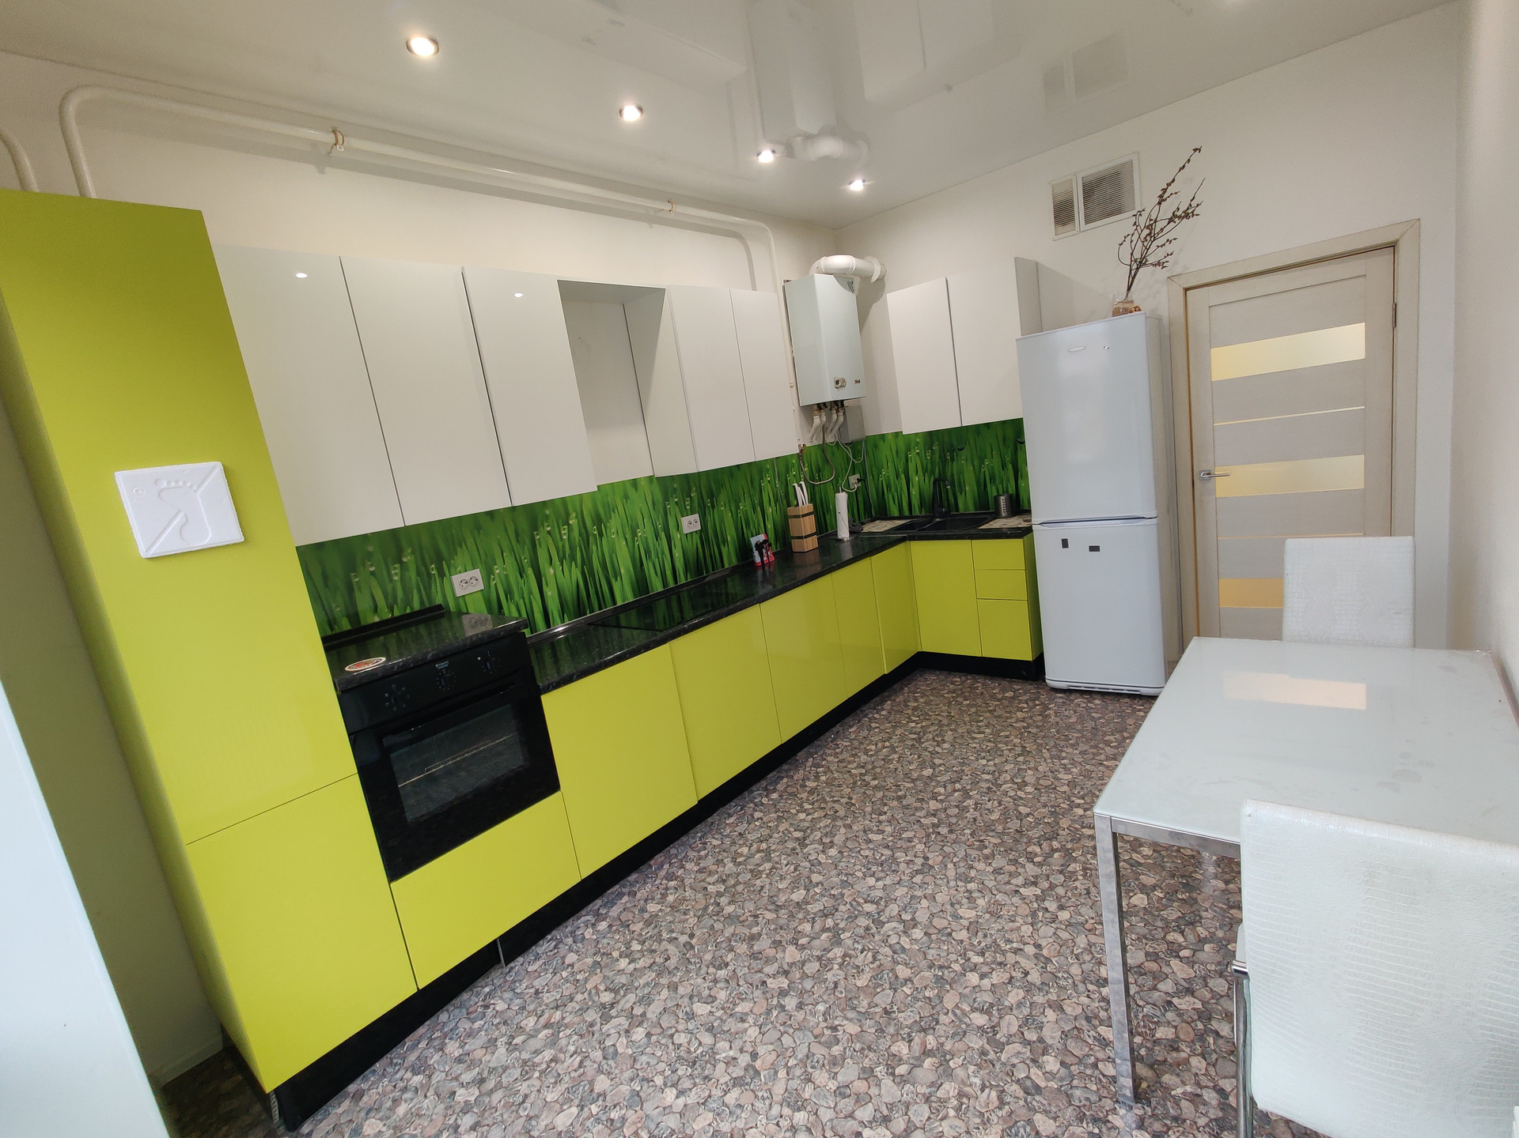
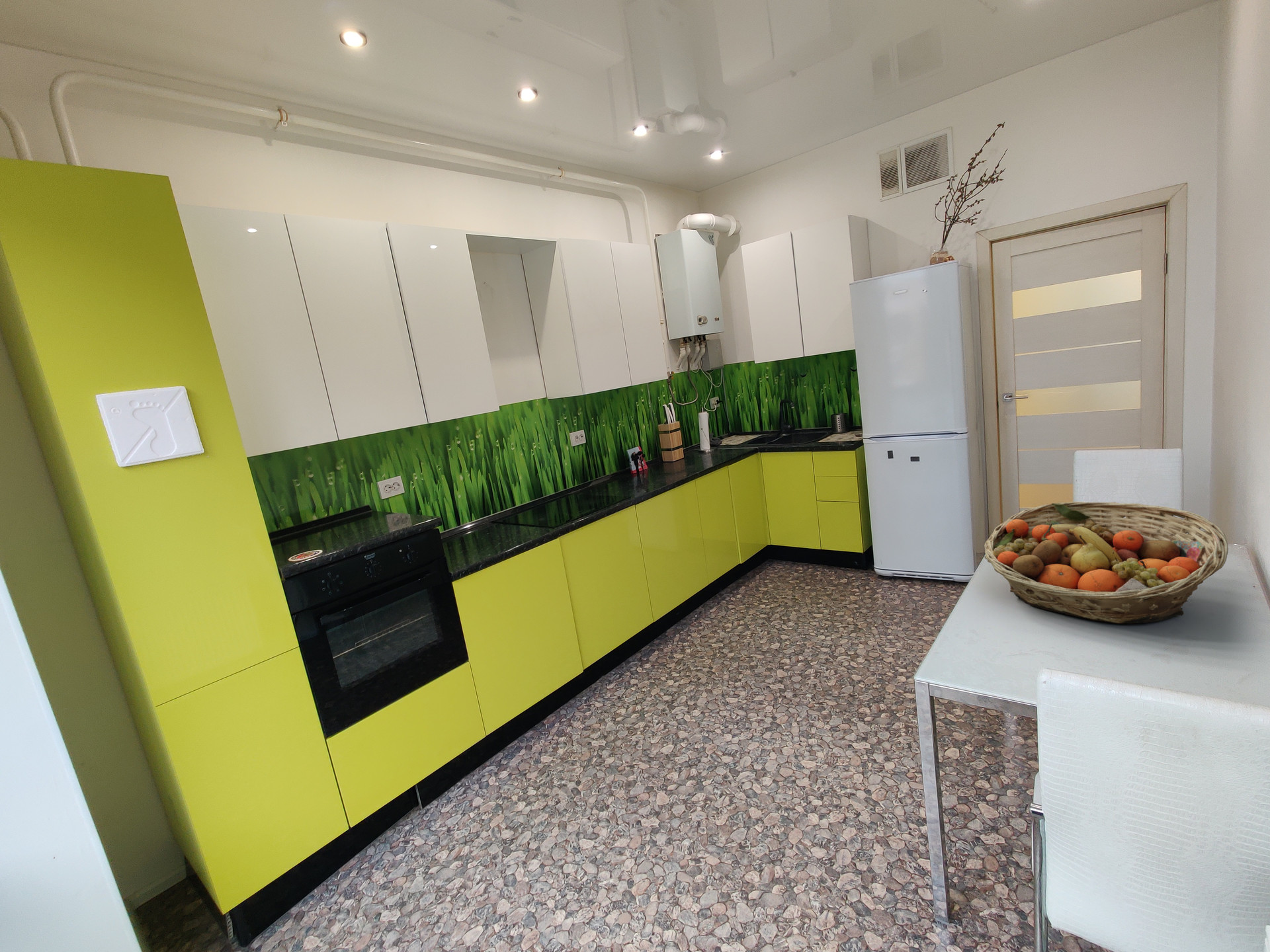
+ fruit basket [984,501,1229,624]
